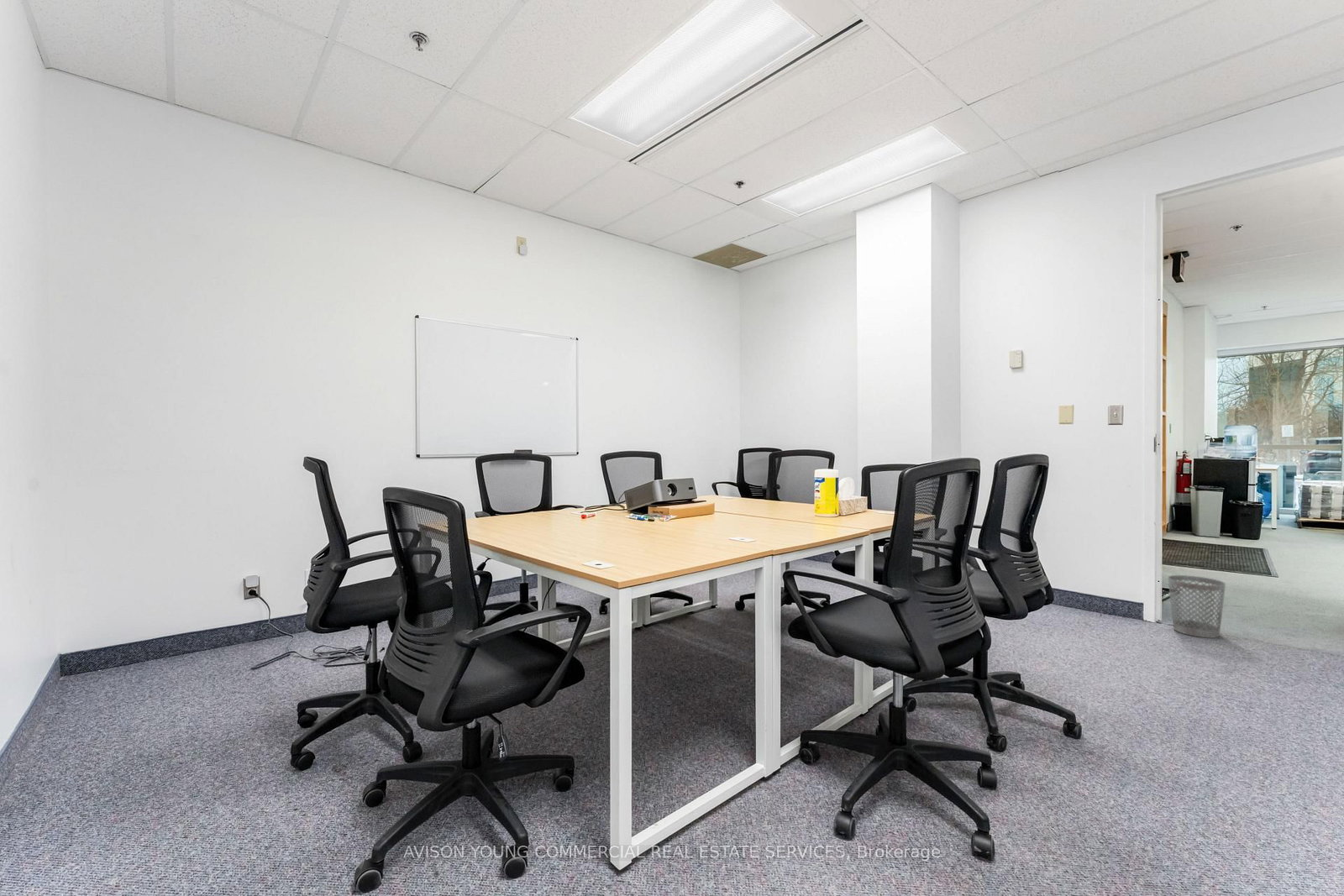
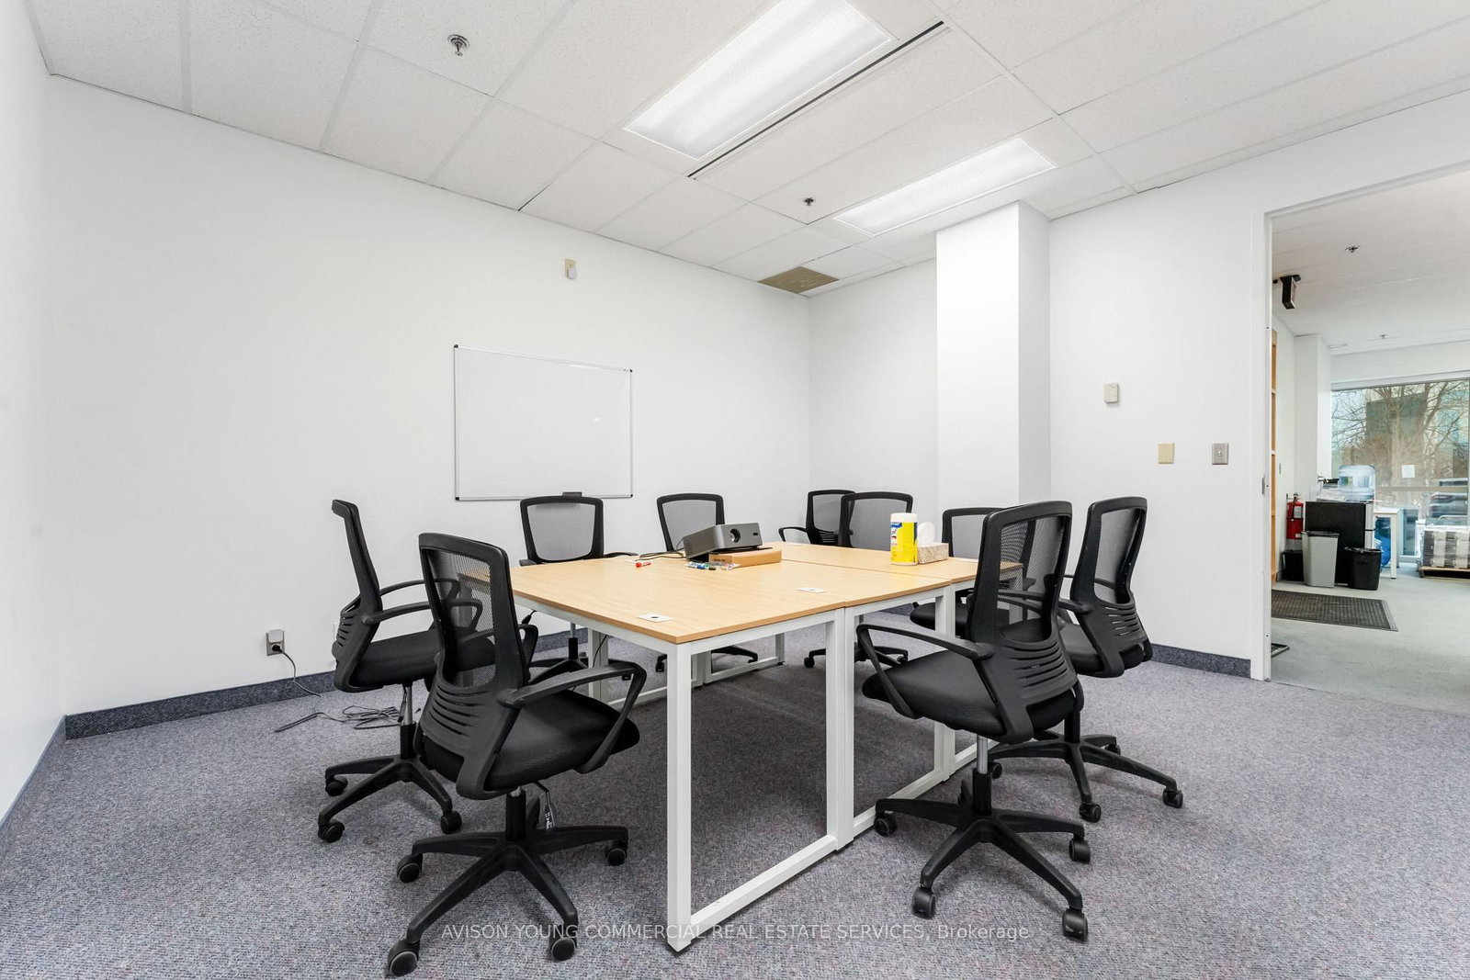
- wastebasket [1167,574,1226,639]
